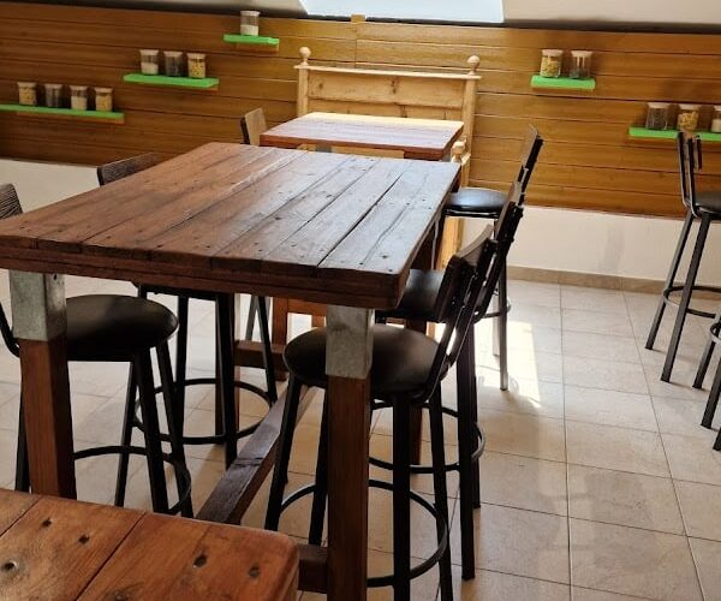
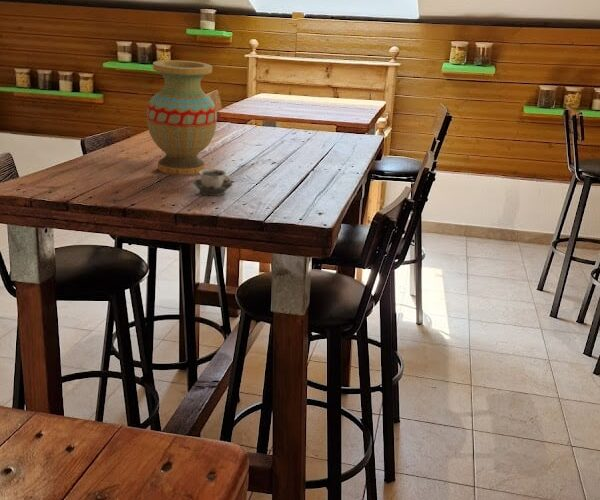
+ vase [146,59,218,176]
+ cup [192,168,233,197]
